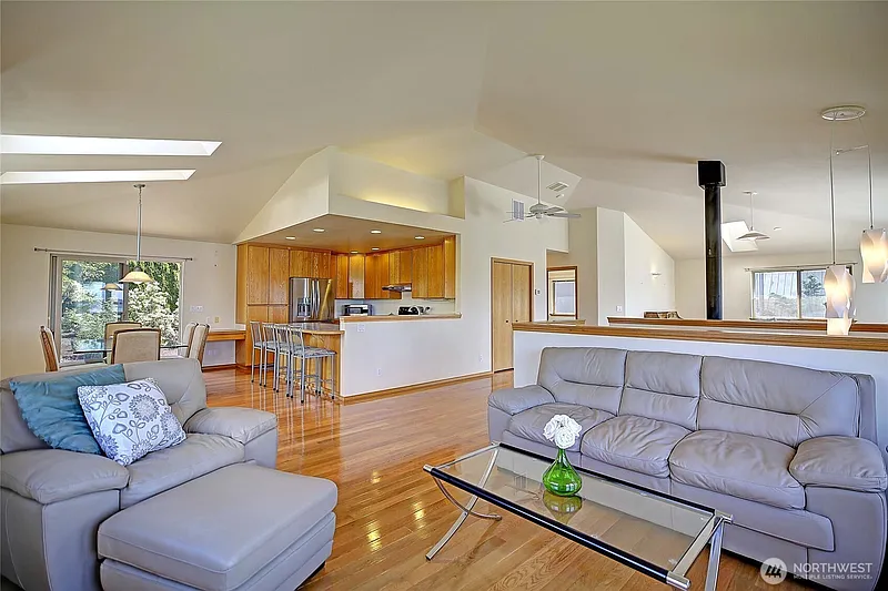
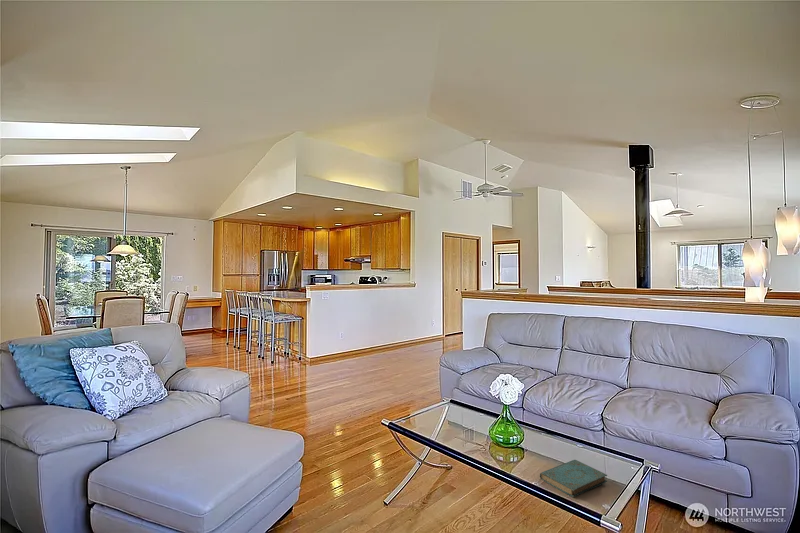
+ book [539,459,608,498]
